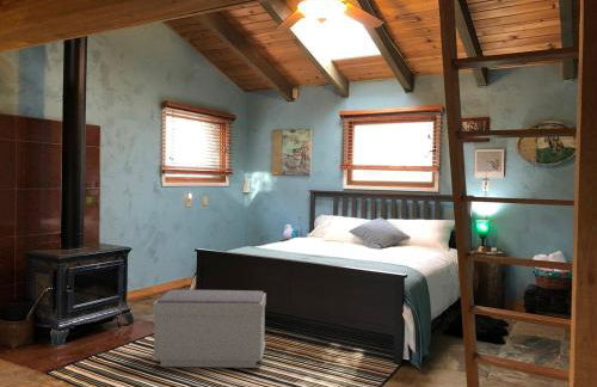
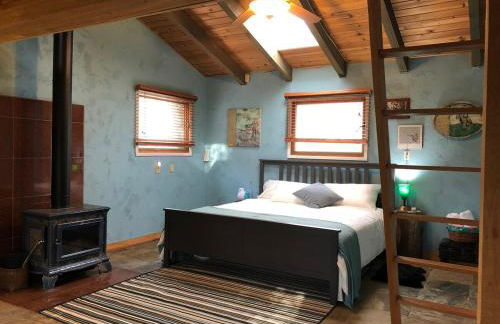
- bench [152,289,267,369]
